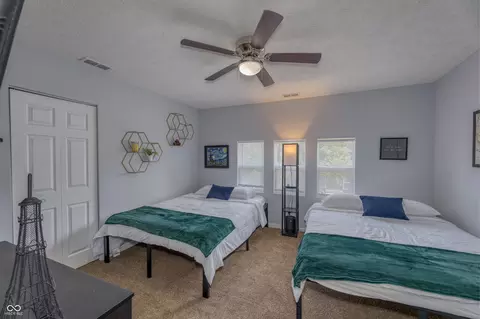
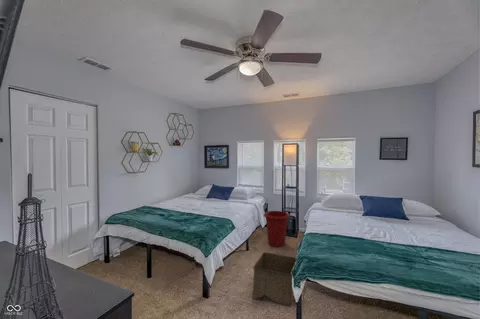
+ storage bin [251,251,297,308]
+ waste bin [263,210,291,248]
